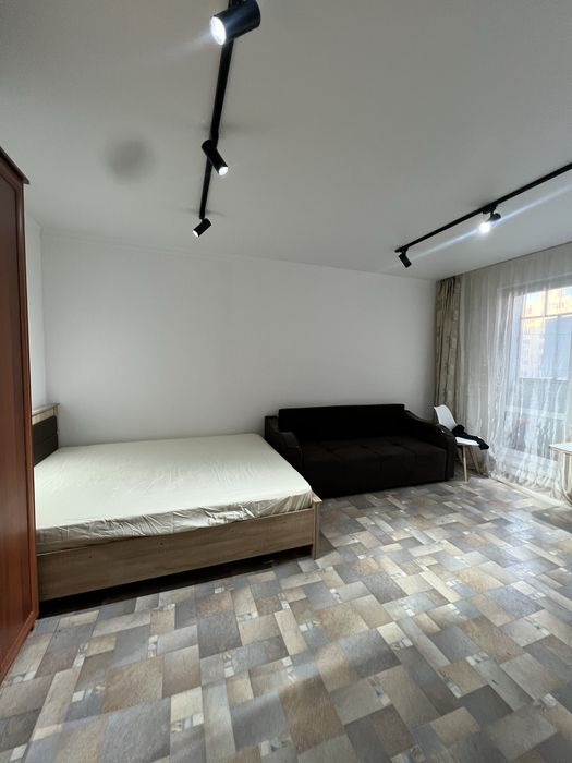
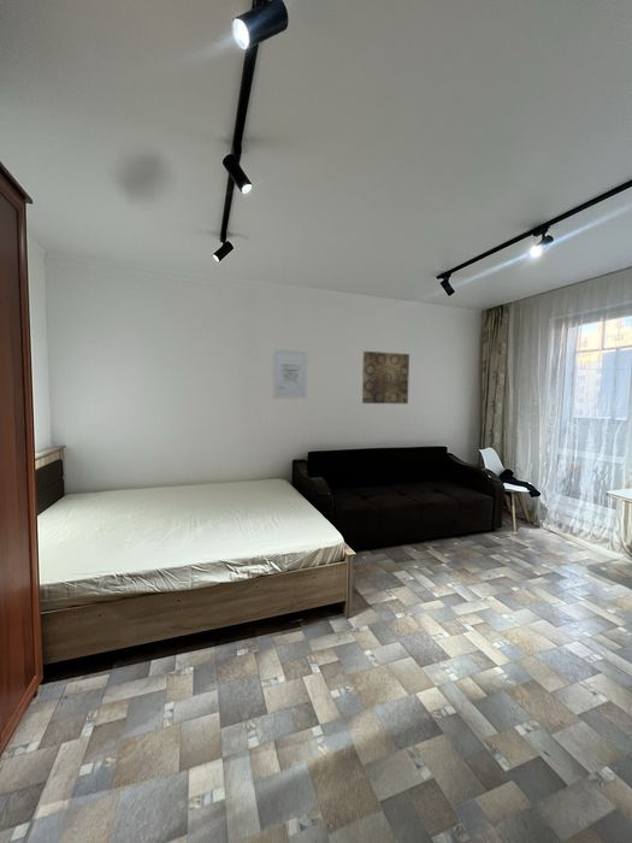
+ wall art [272,348,308,400]
+ wall art [361,350,410,405]
